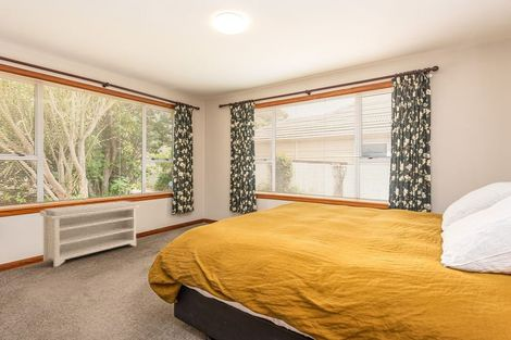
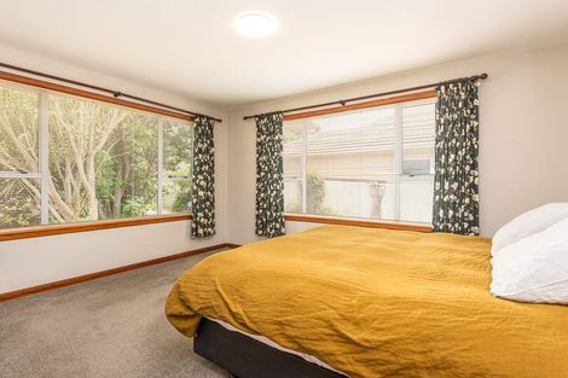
- bench [39,200,140,268]
